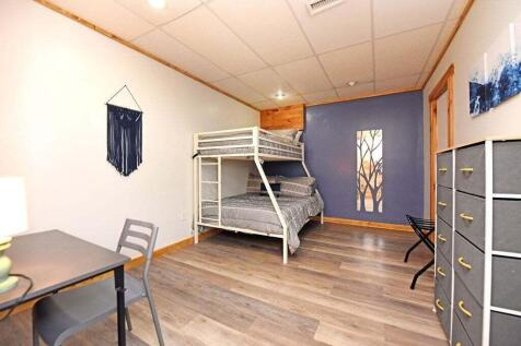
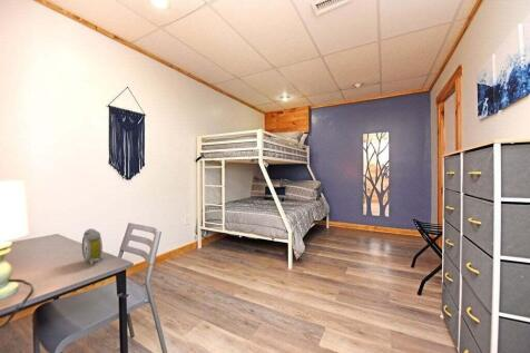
+ alarm clock [81,227,104,266]
